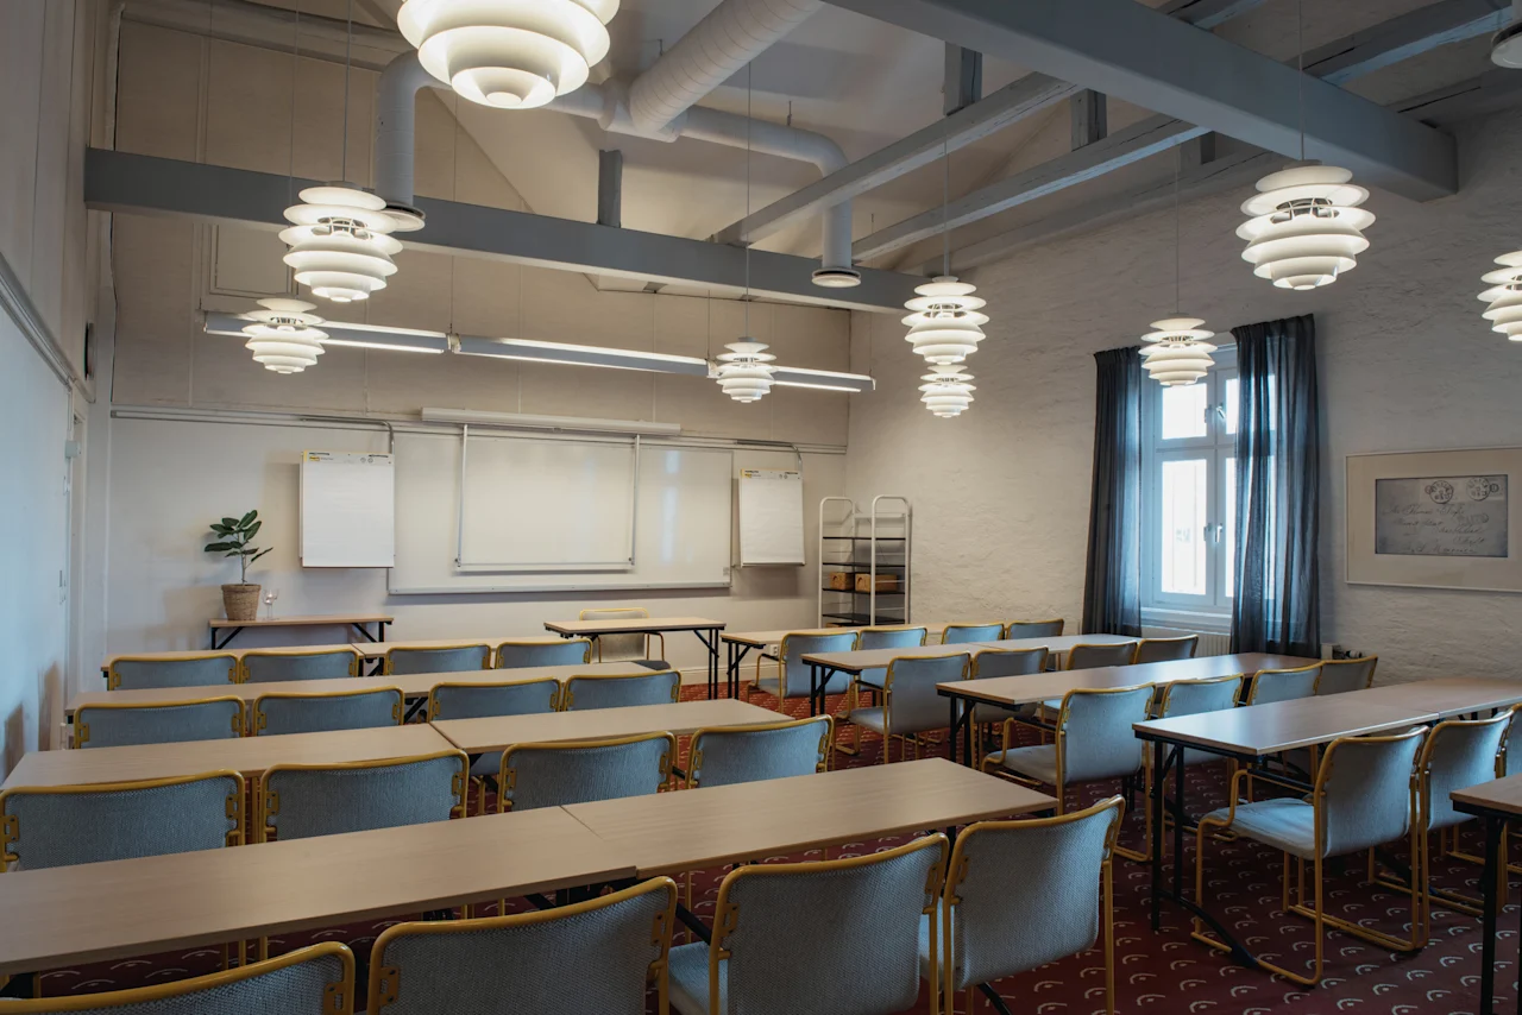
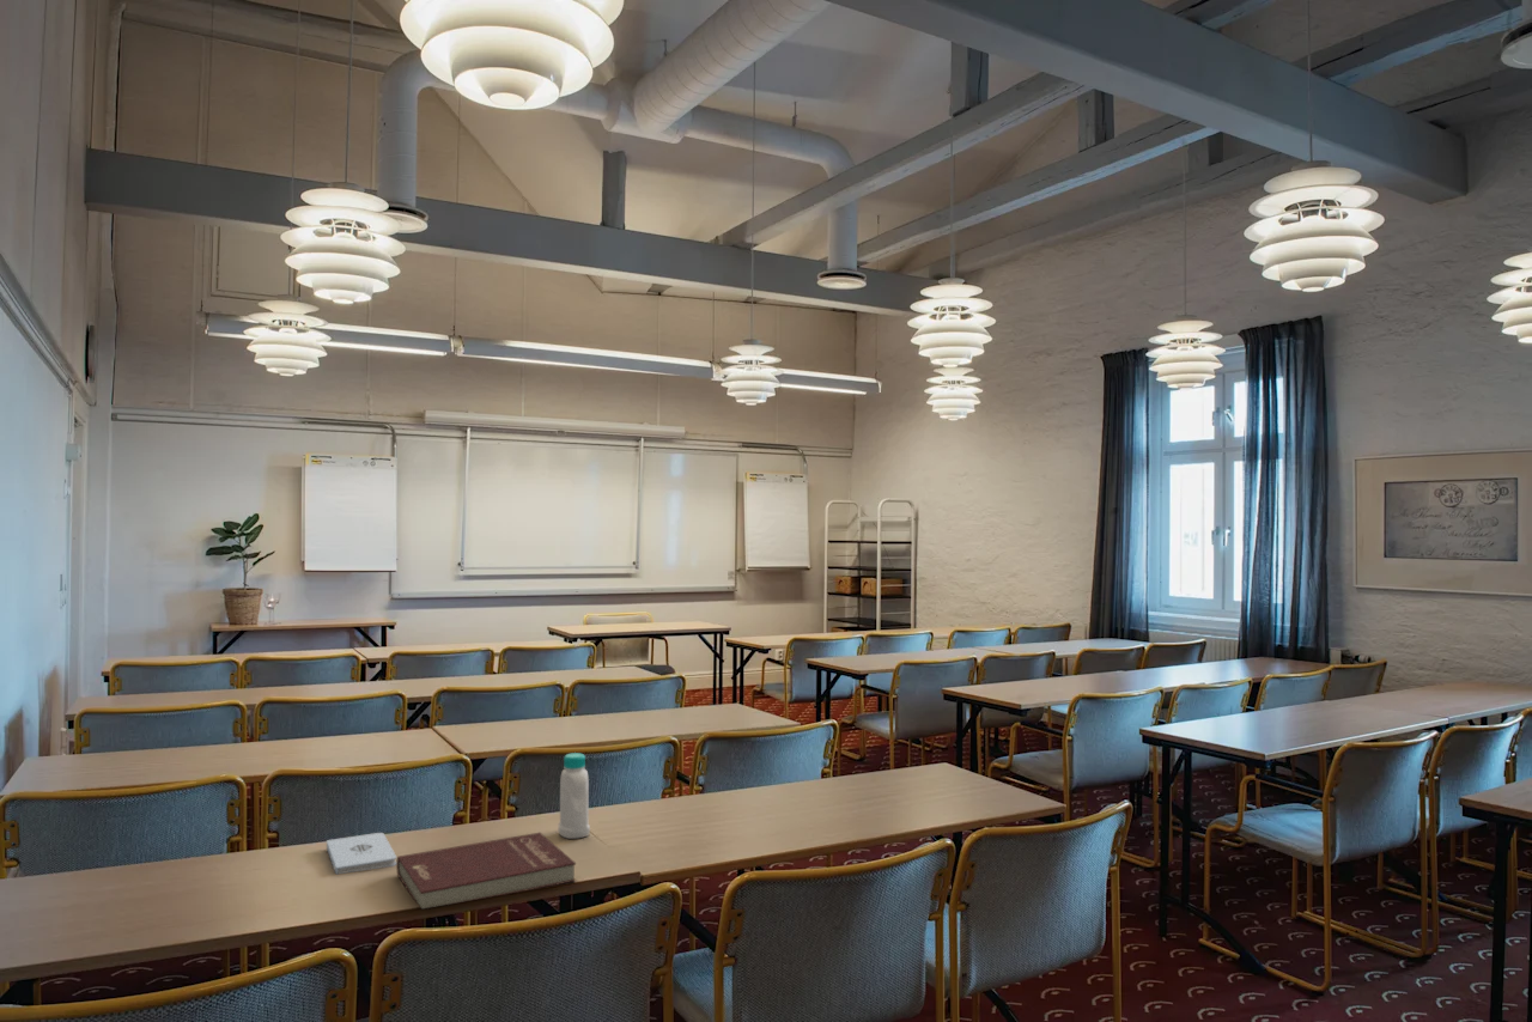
+ bottle [558,752,591,840]
+ notepad [326,832,397,875]
+ book [395,832,577,910]
